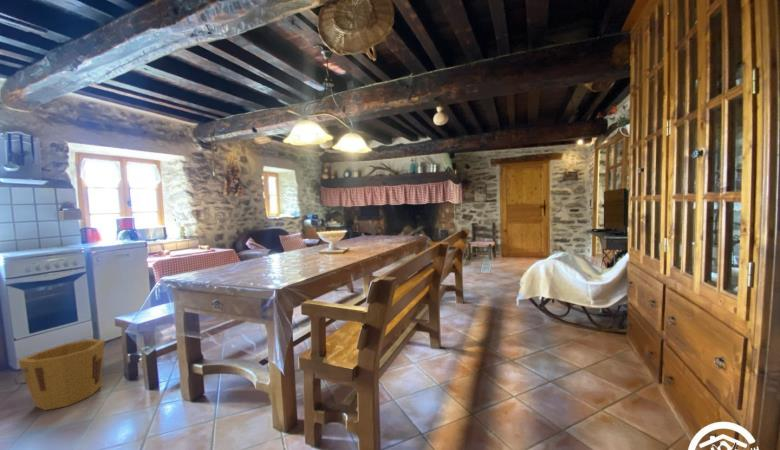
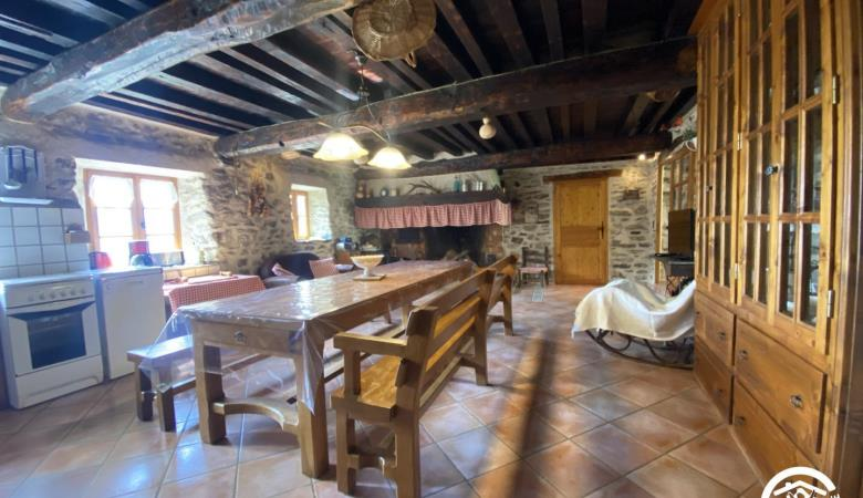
- bucket [13,338,106,411]
